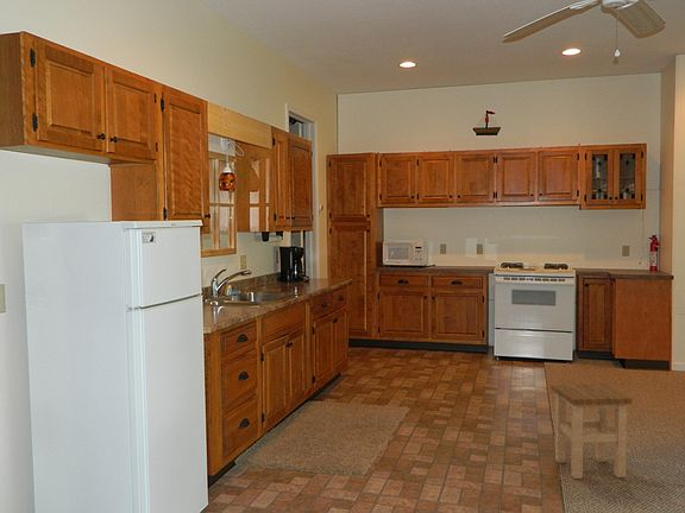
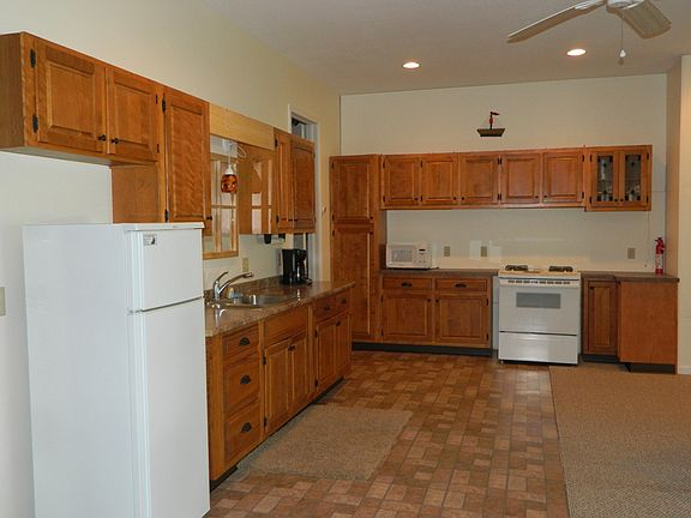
- stool [551,382,633,480]
